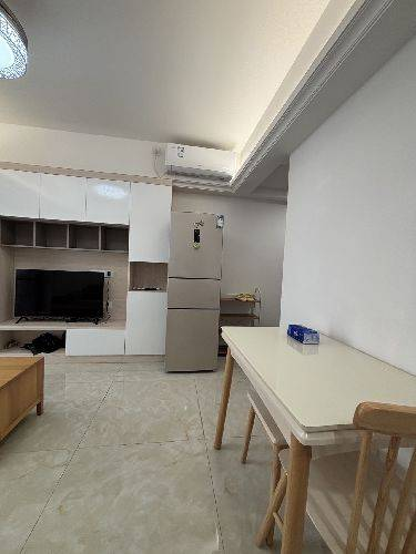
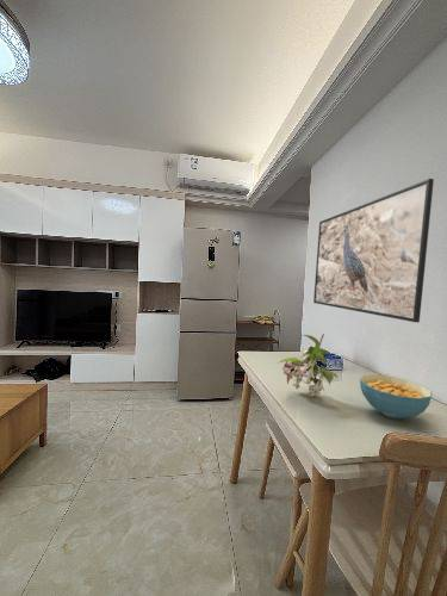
+ cereal bowl [359,373,433,420]
+ plant [277,333,339,398]
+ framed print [312,178,435,323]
